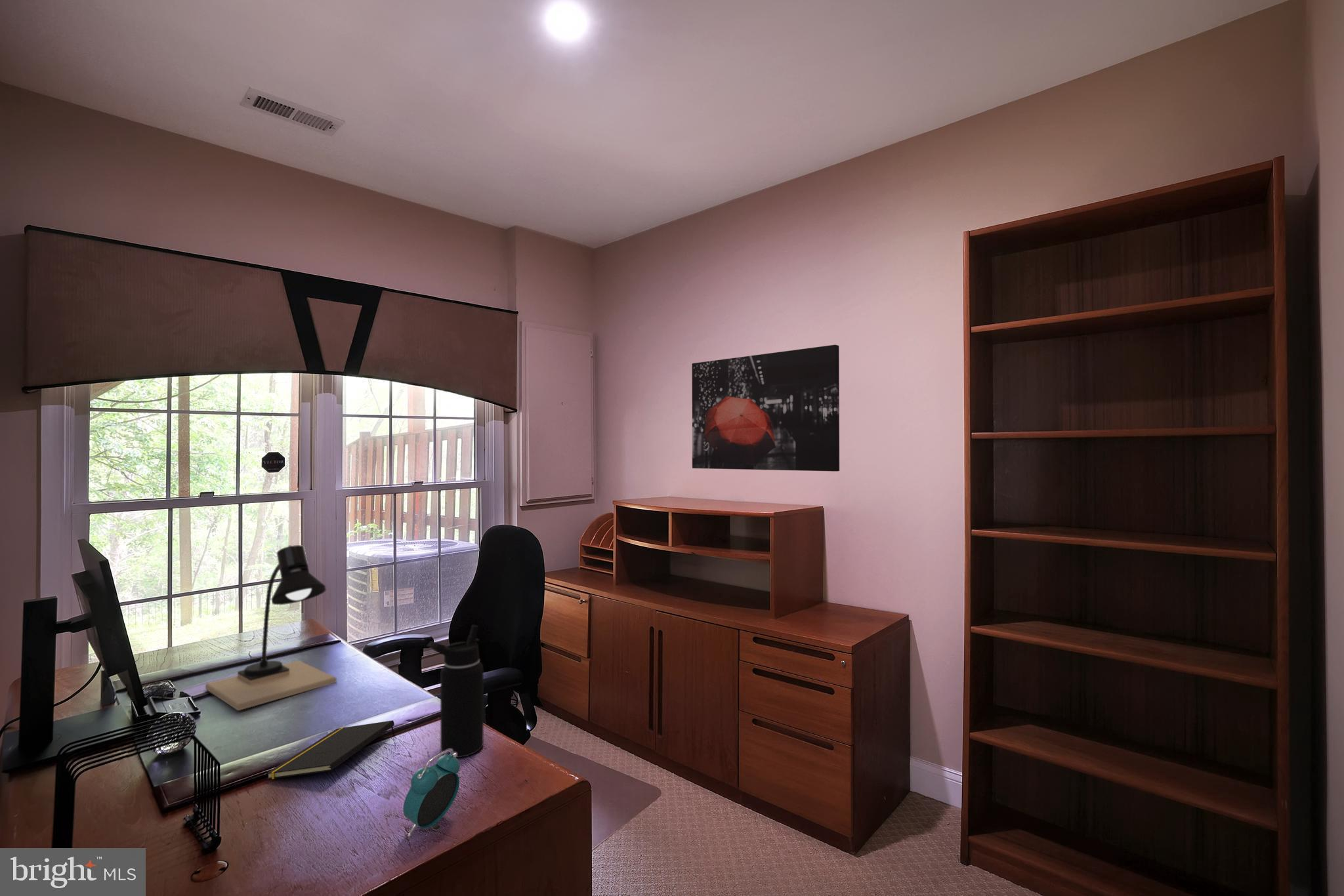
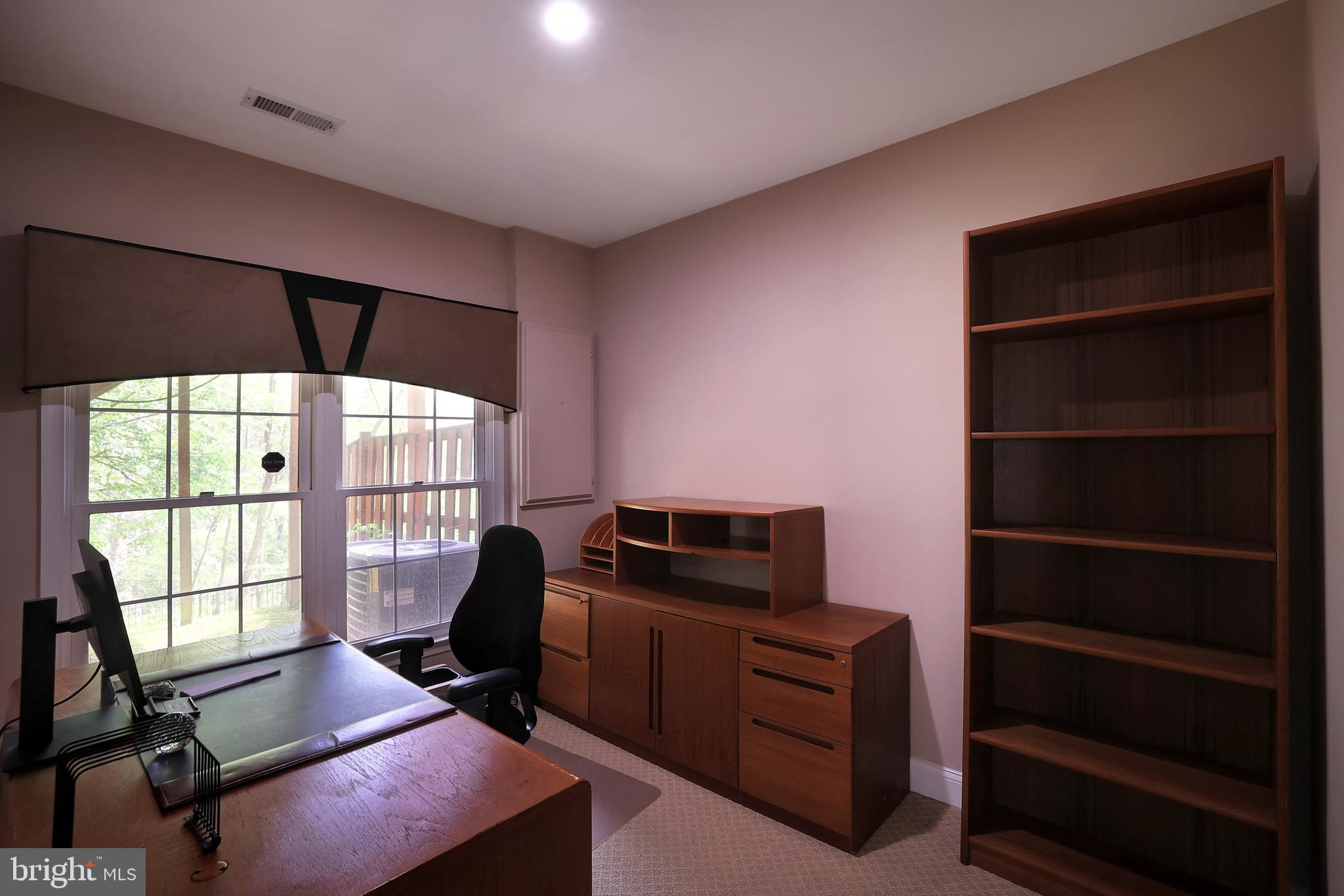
- notepad [266,720,395,780]
- alarm clock [403,749,461,838]
- desk lamp [205,544,337,711]
- wall art [691,344,840,472]
- water bottle [427,624,484,758]
